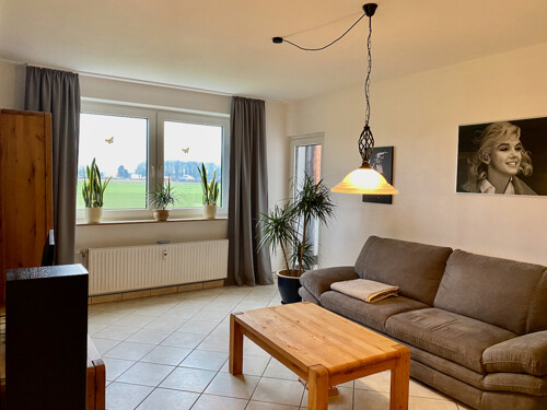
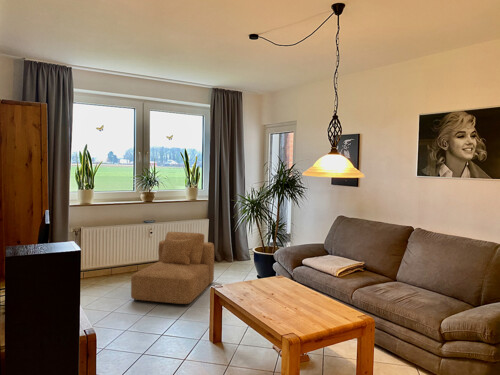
+ armchair [130,231,215,306]
